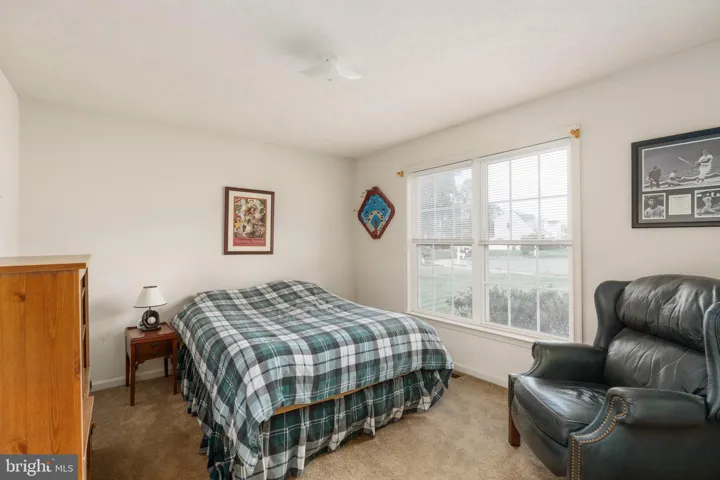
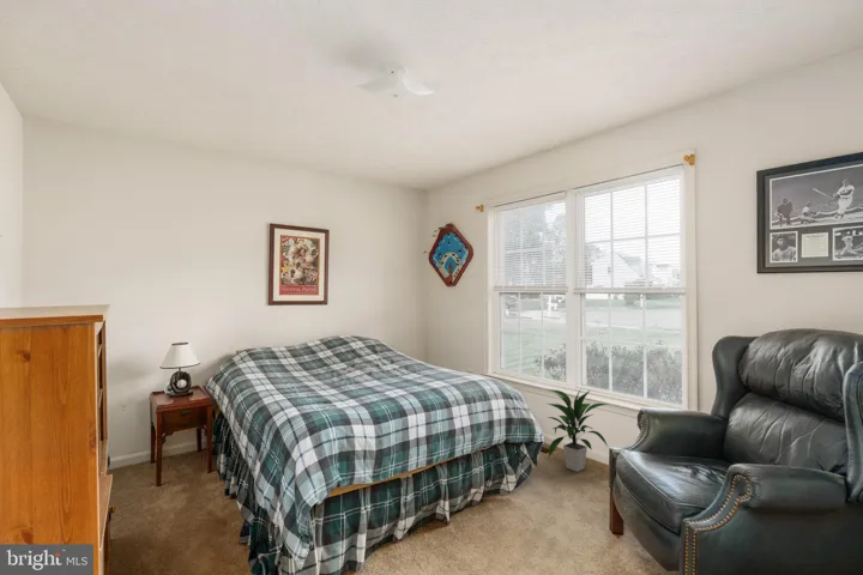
+ indoor plant [547,388,610,473]
